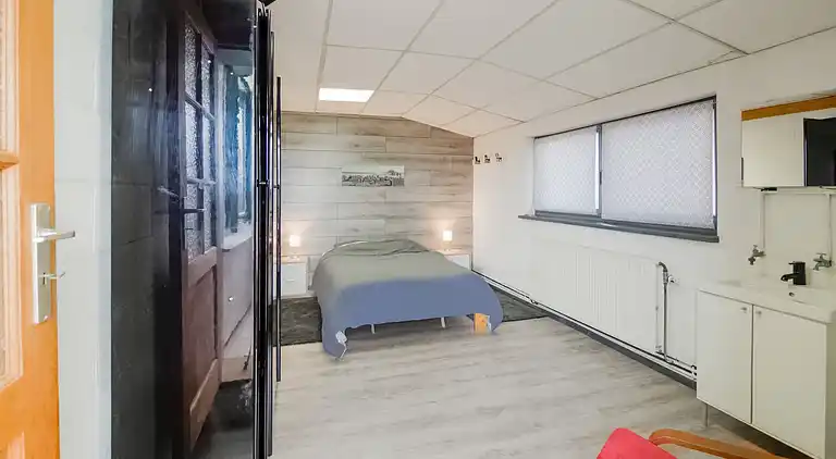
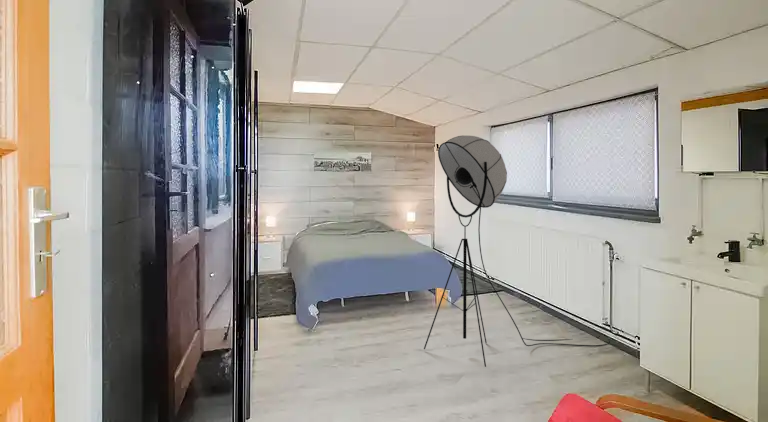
+ floor lamp [423,135,611,368]
